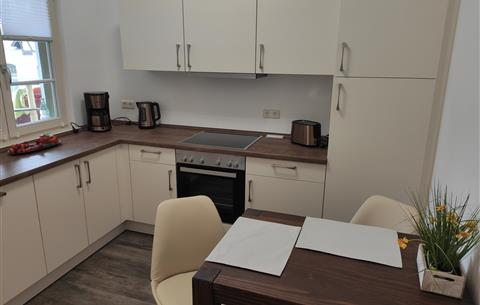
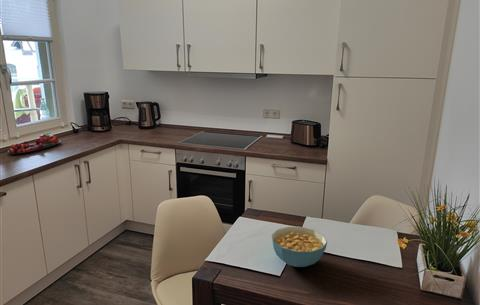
+ cereal bowl [271,226,328,268]
